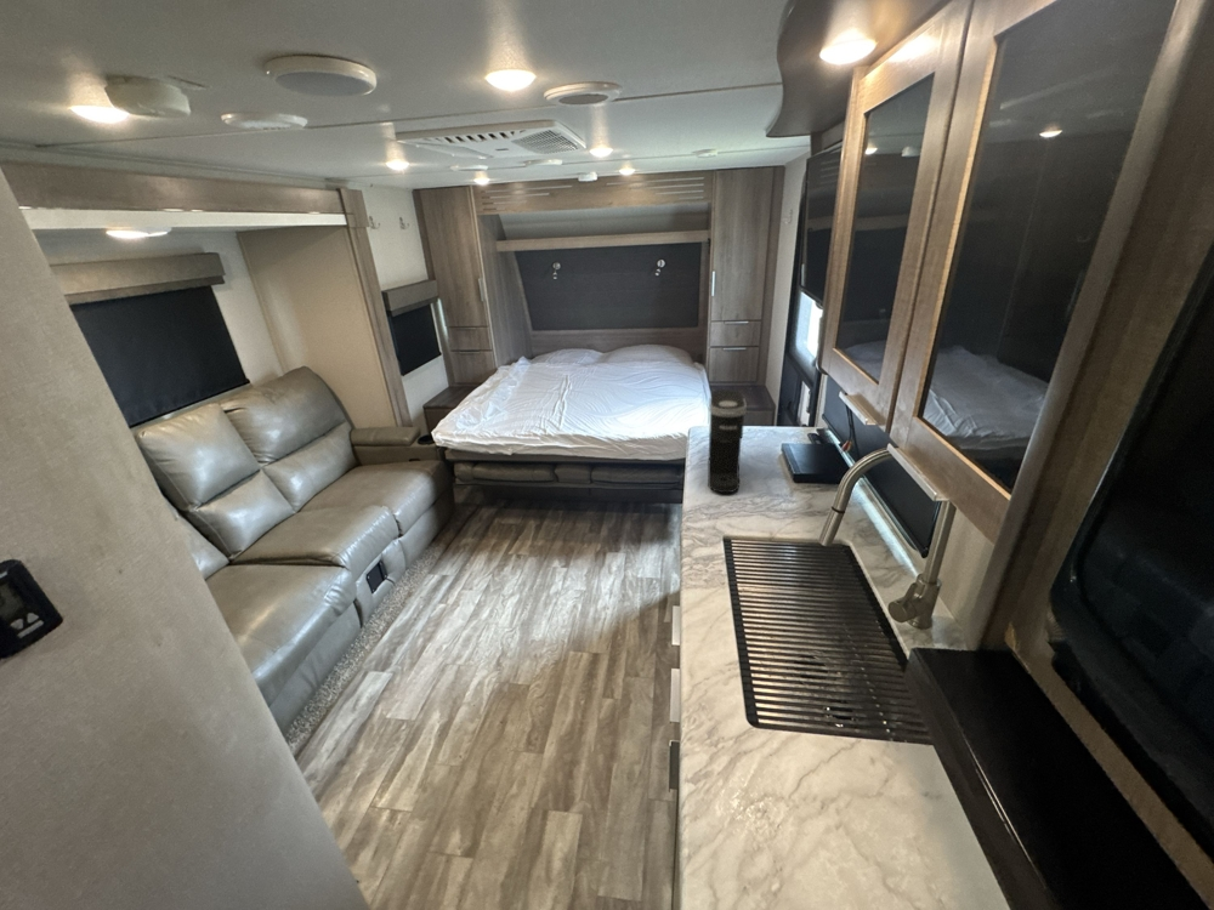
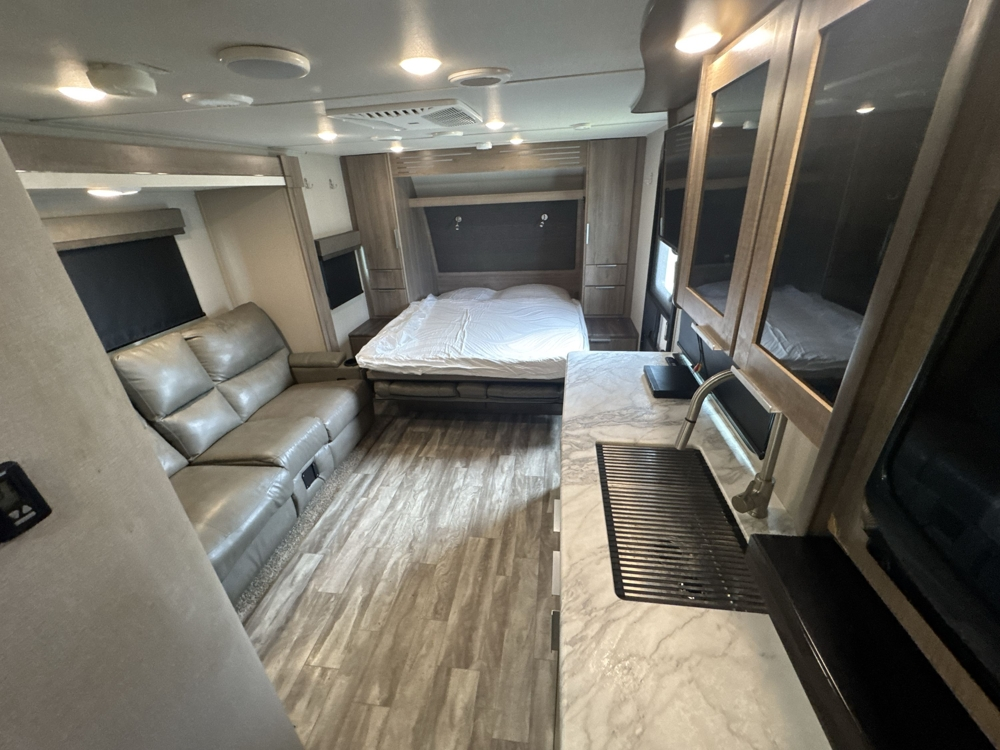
- coffee maker [707,388,748,494]
